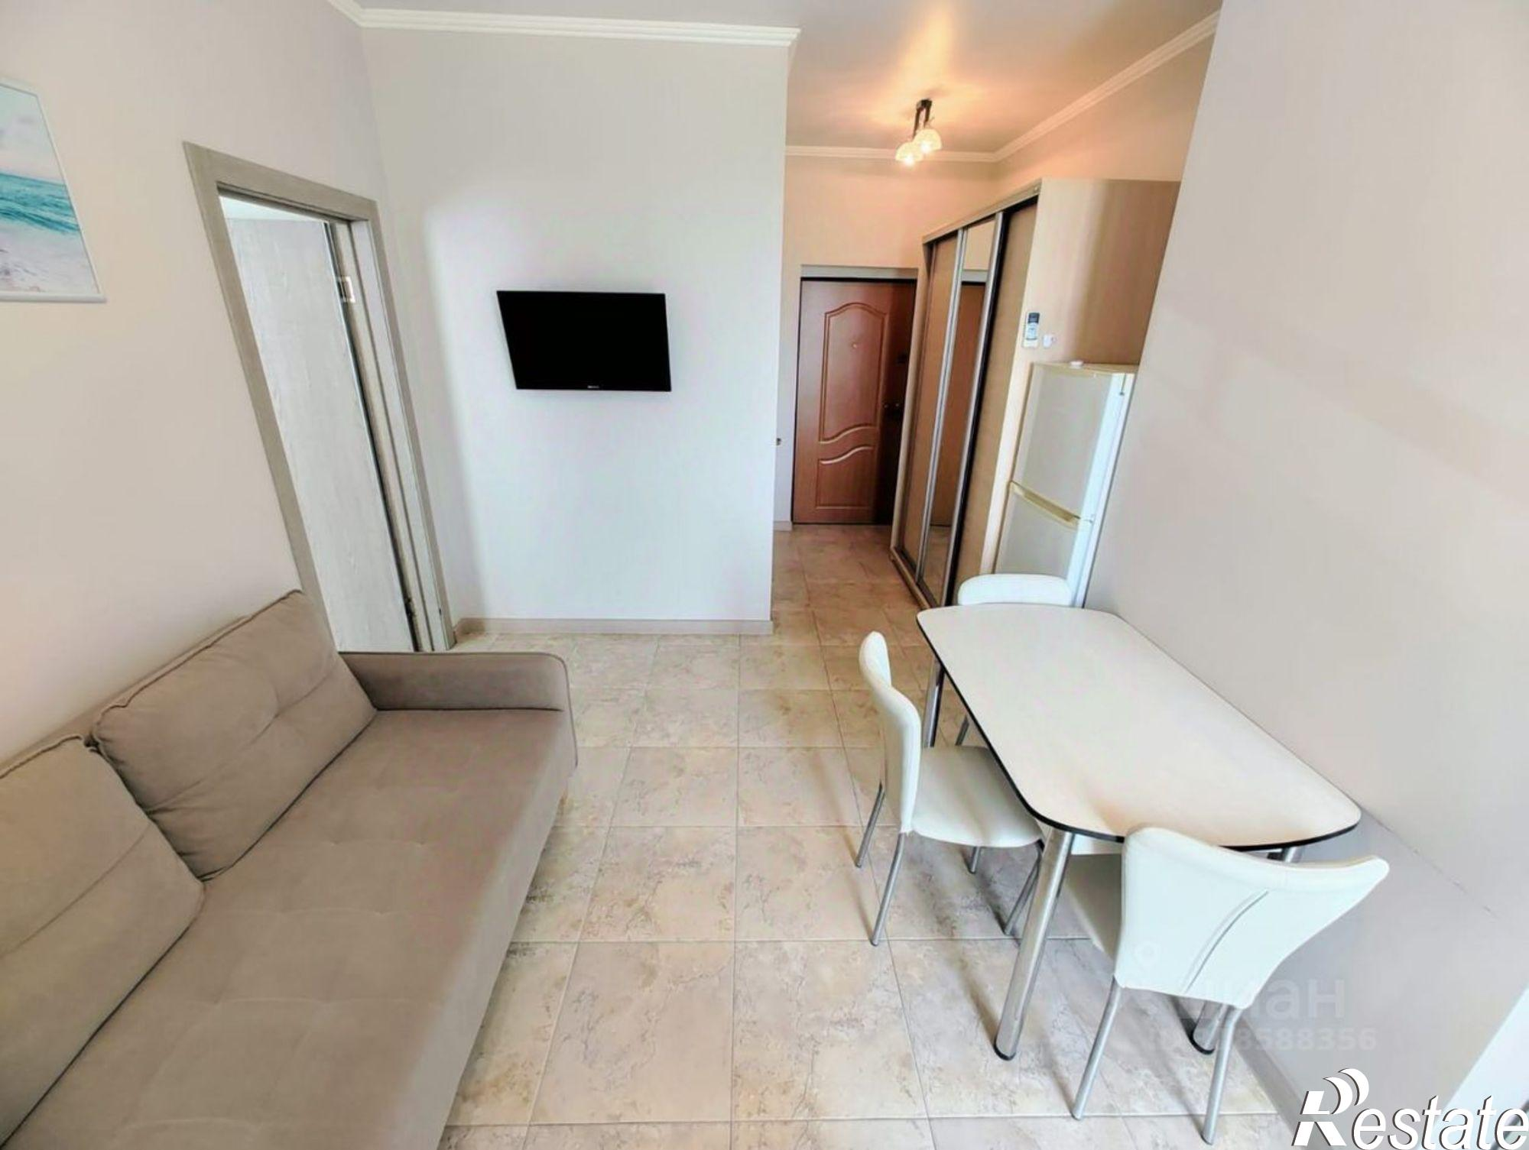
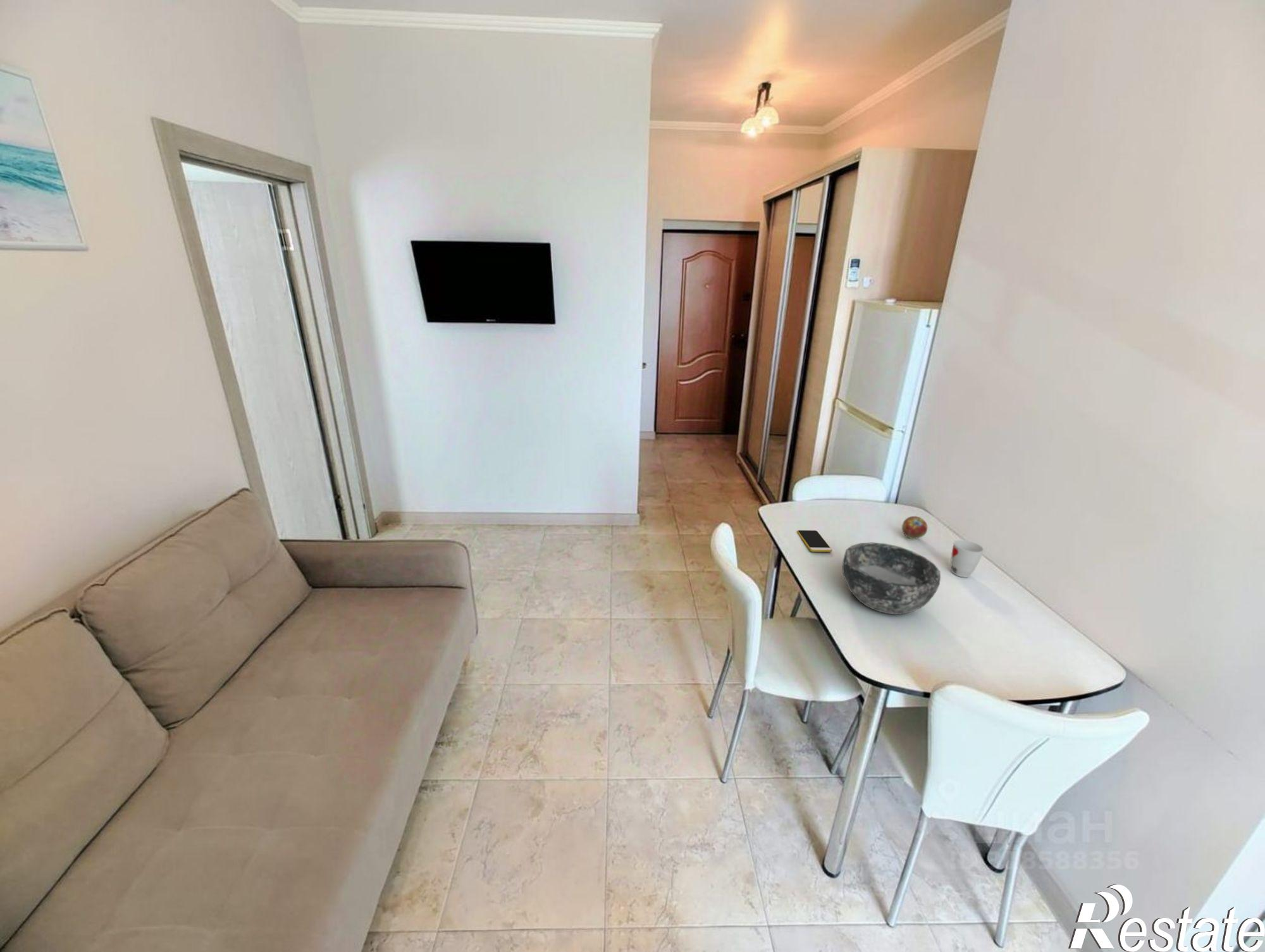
+ fruit [901,516,928,540]
+ cup [950,539,985,578]
+ bowl [842,542,941,615]
+ smartphone [796,529,833,553]
